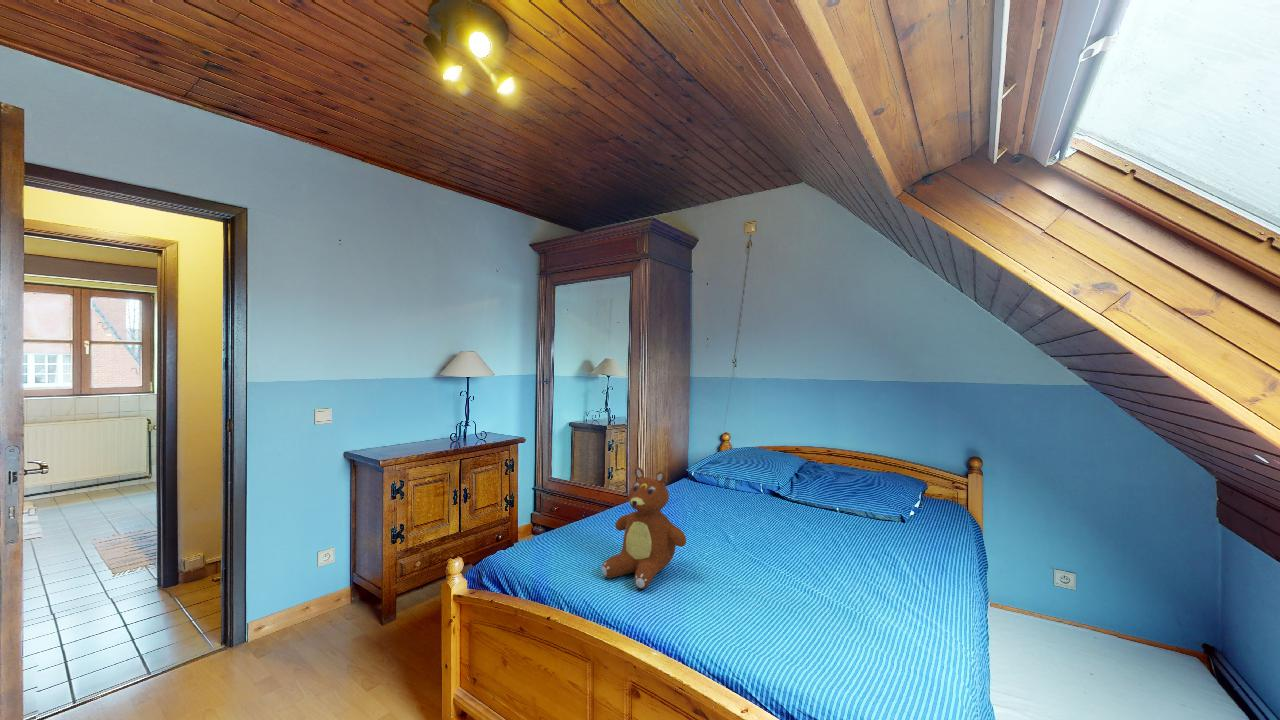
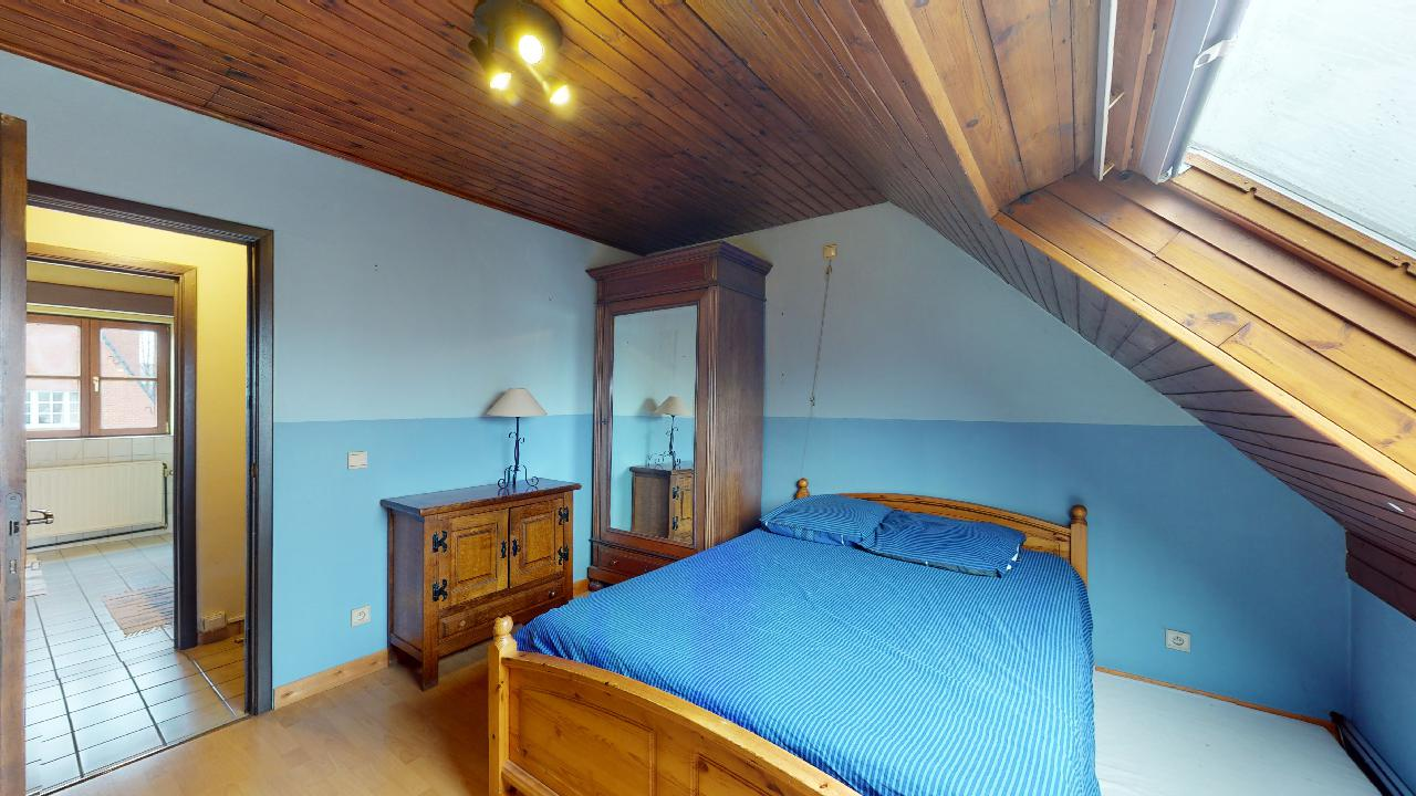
- teddy bear [601,466,687,590]
